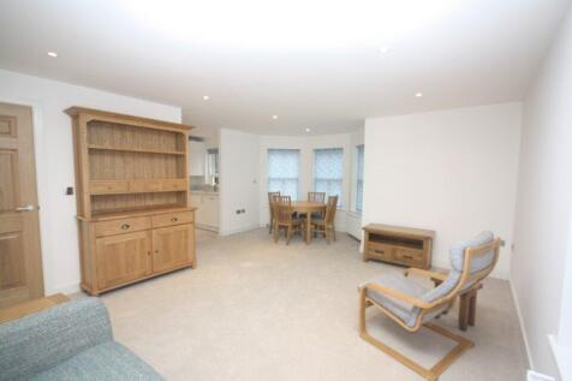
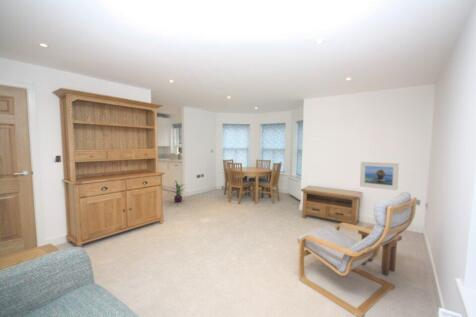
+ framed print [359,161,400,191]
+ decorative plant [167,179,189,203]
